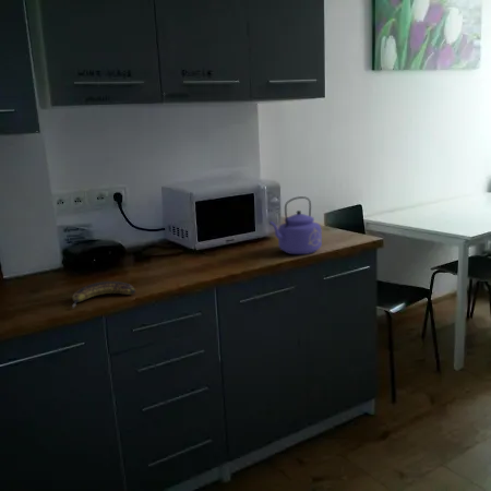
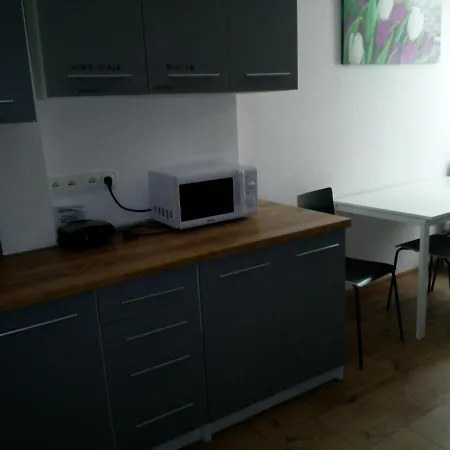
- kettle [268,195,323,255]
- banana [71,280,136,309]
